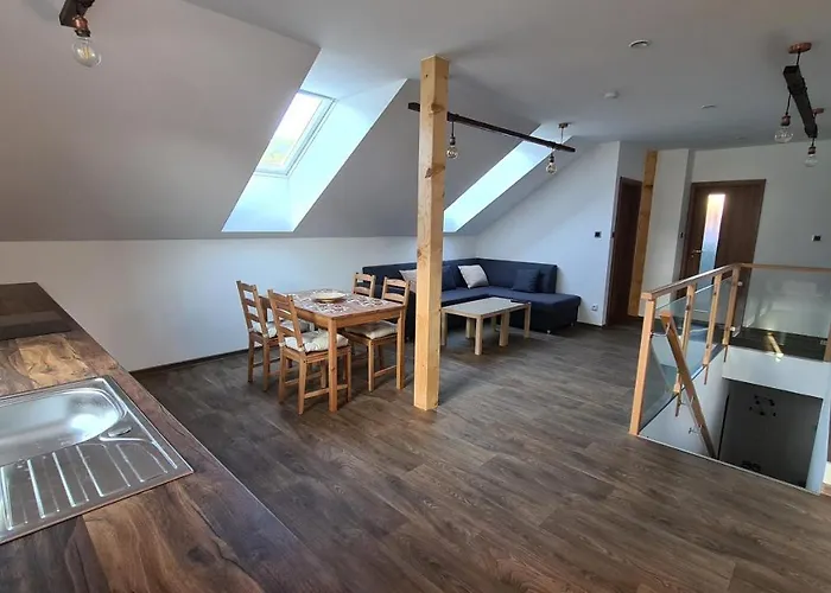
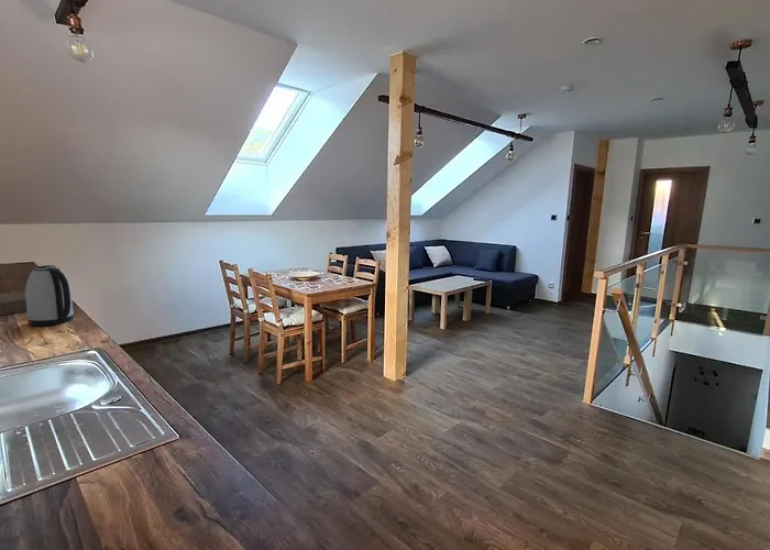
+ kettle [24,264,75,327]
